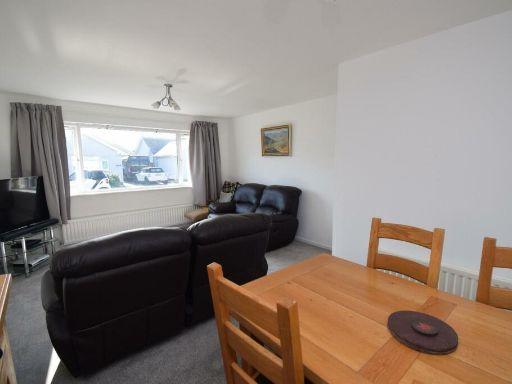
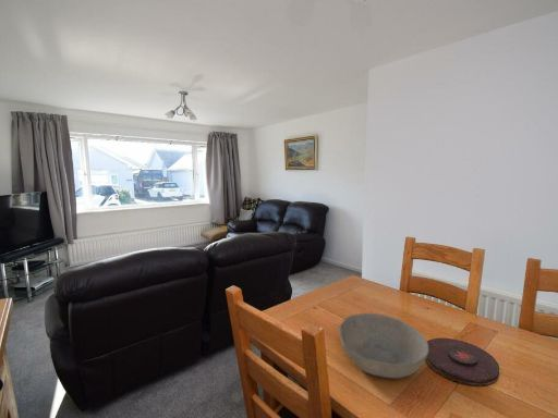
+ bowl [338,312,429,379]
